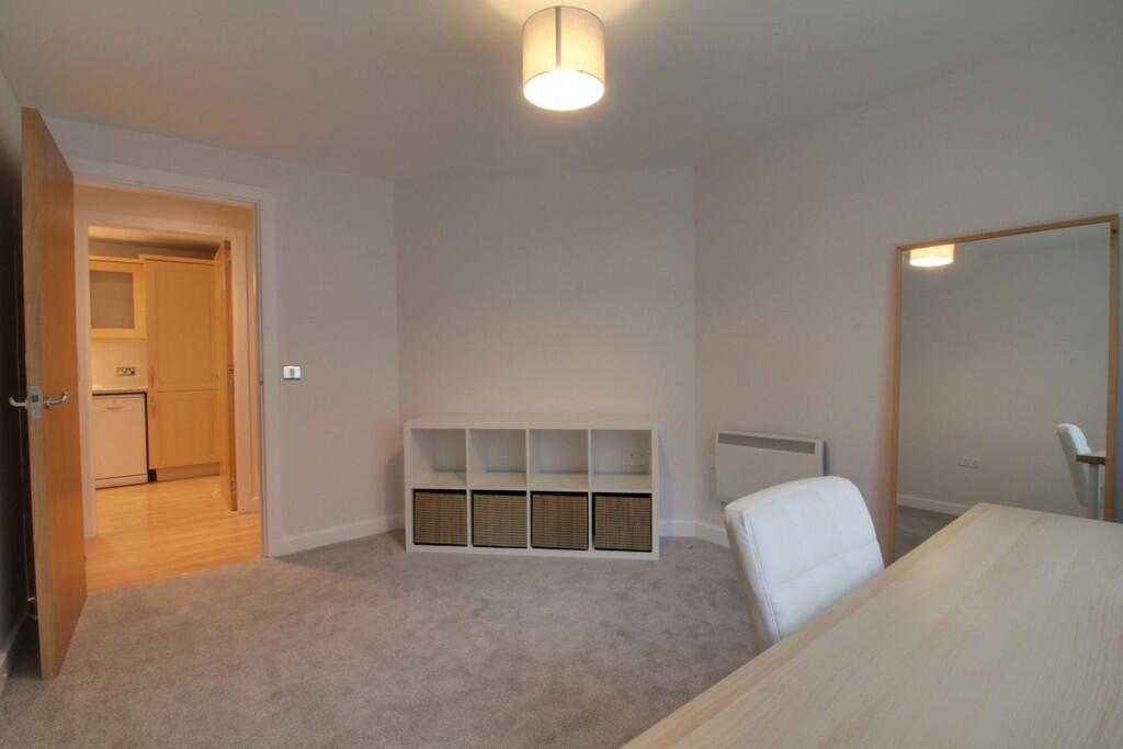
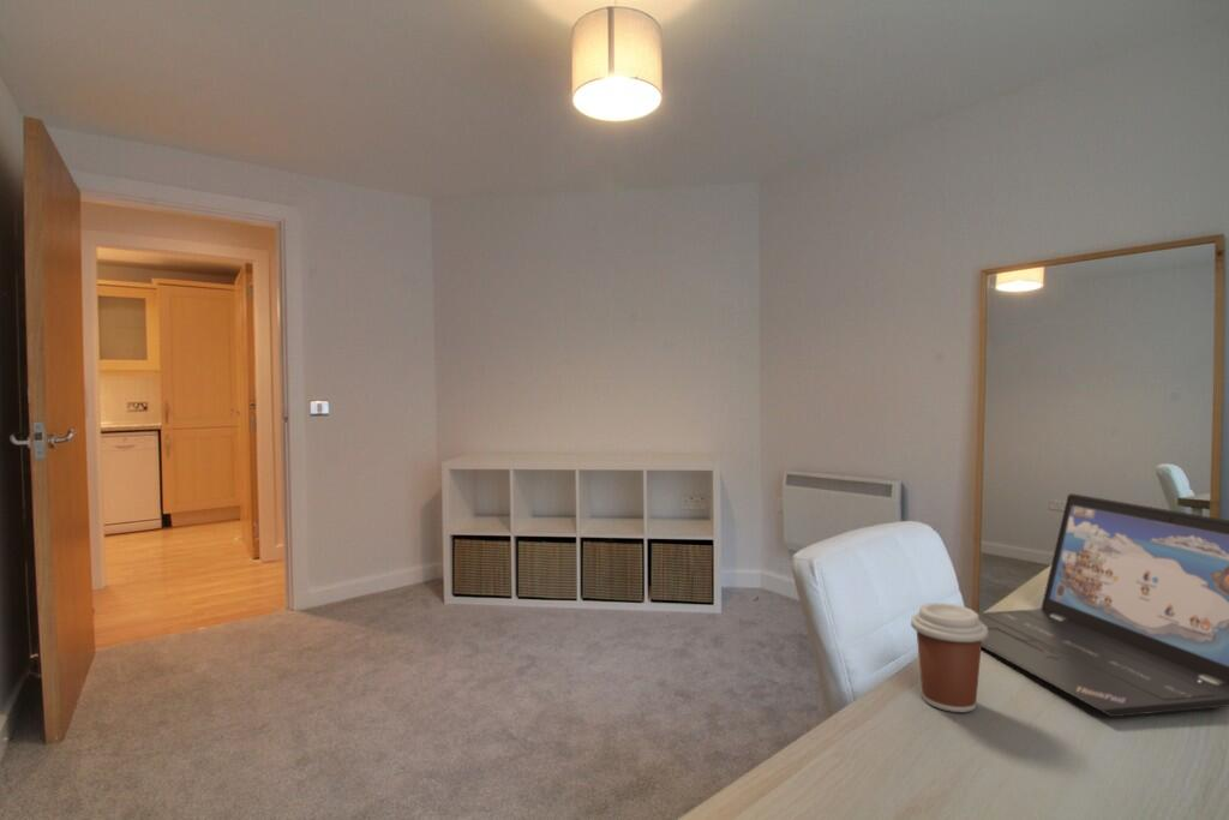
+ coffee cup [910,601,988,713]
+ laptop [976,492,1229,718]
